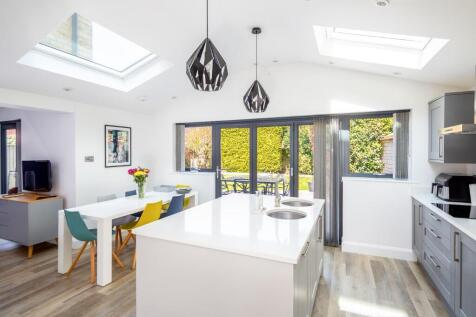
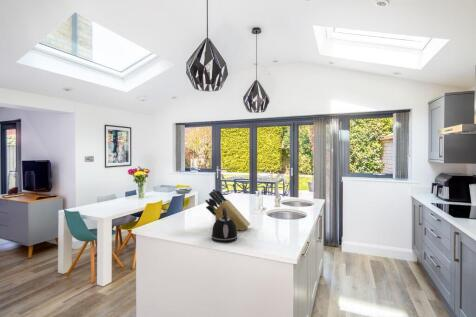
+ kettle [210,207,238,244]
+ knife block [204,188,251,232]
